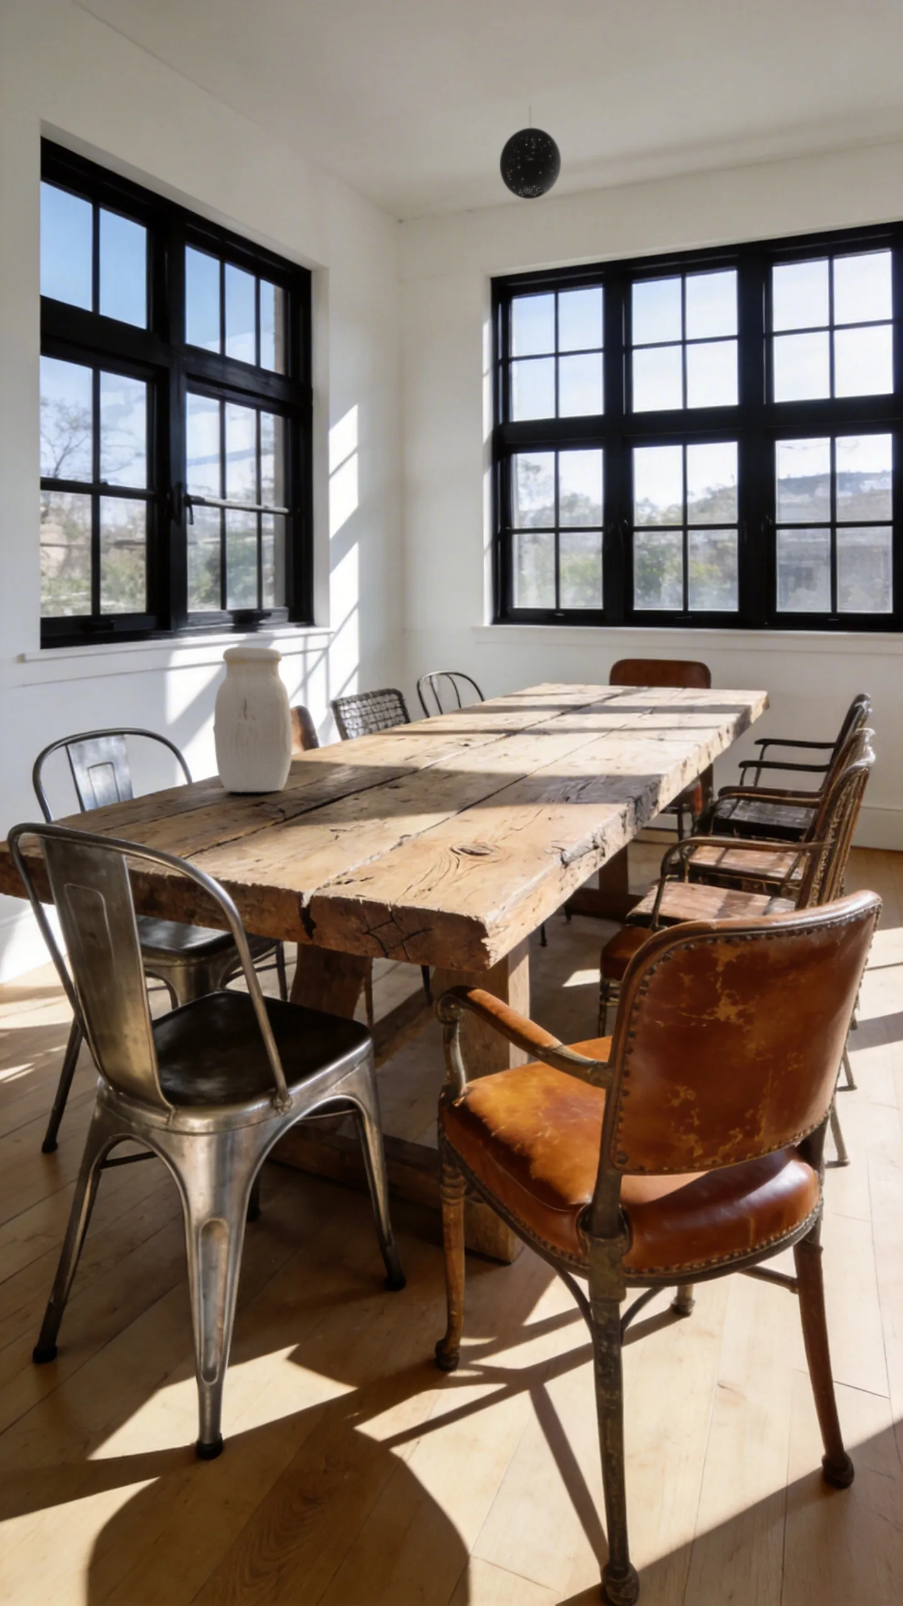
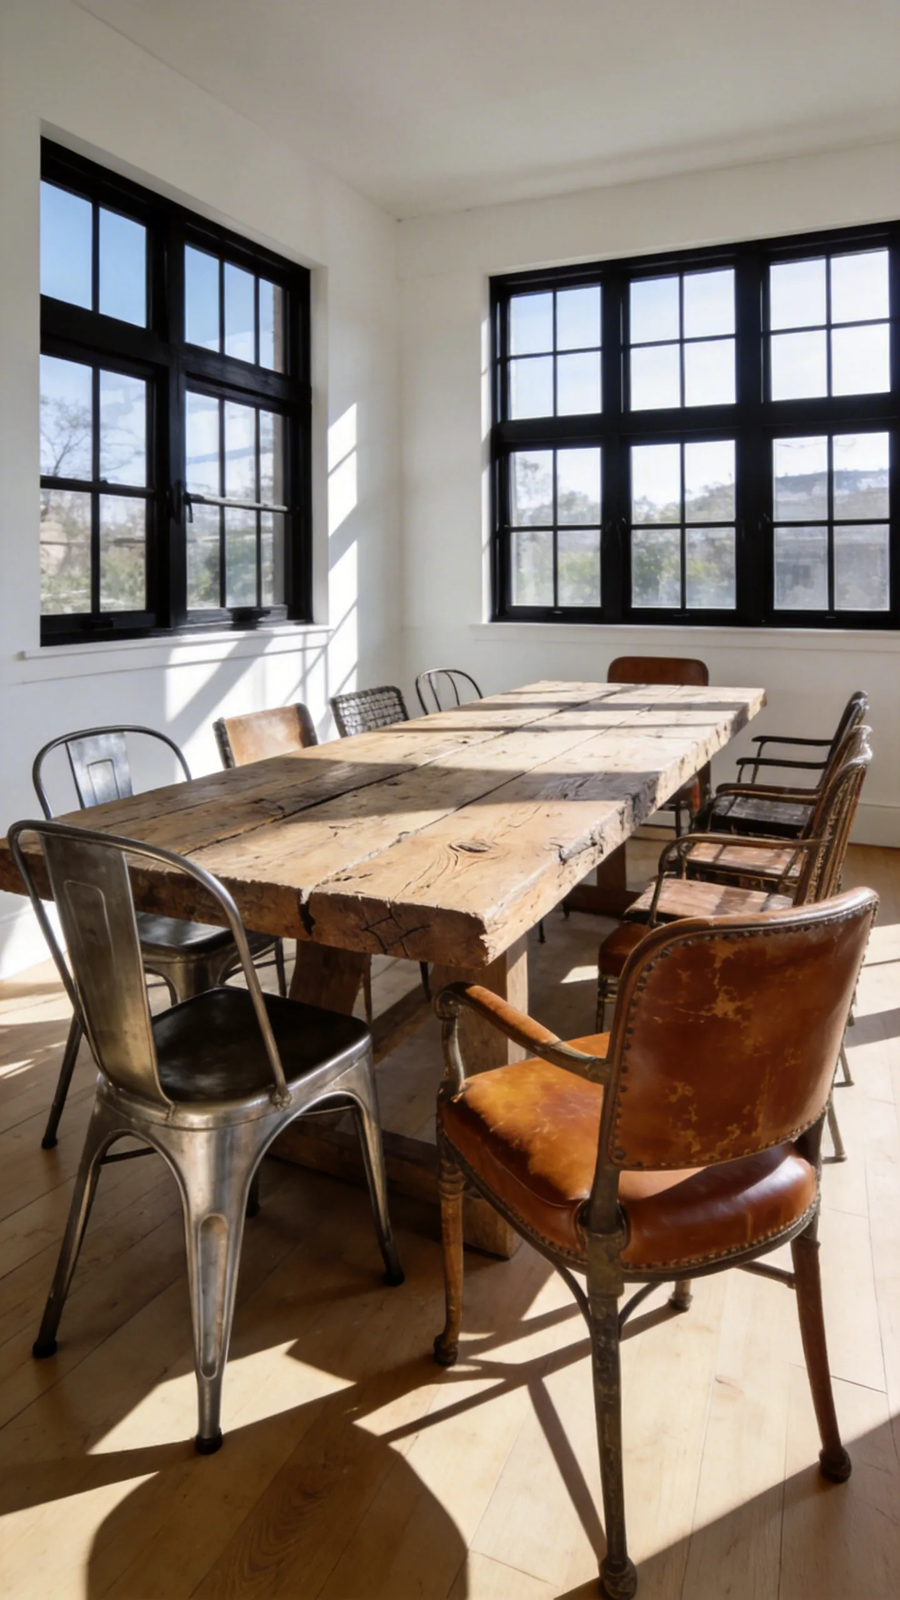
- pendant light [499,106,562,200]
- jar [213,646,293,793]
